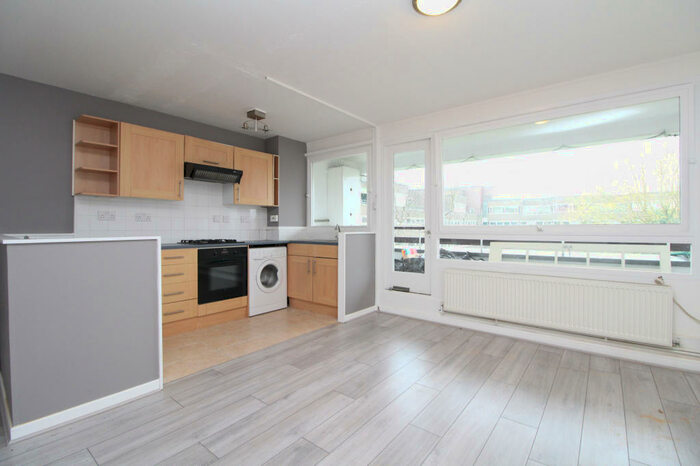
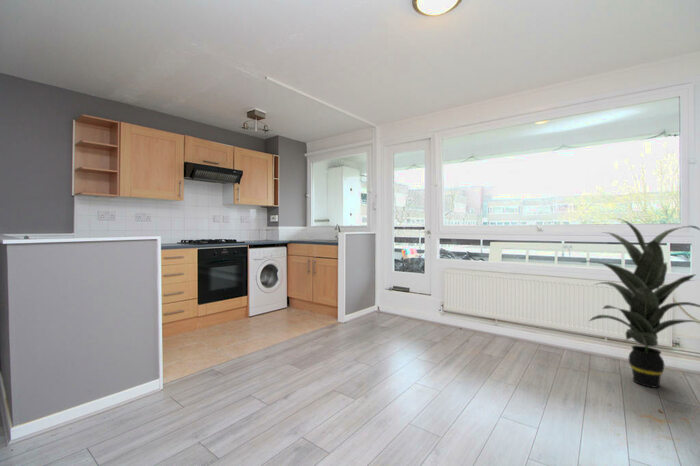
+ indoor plant [579,217,700,389]
